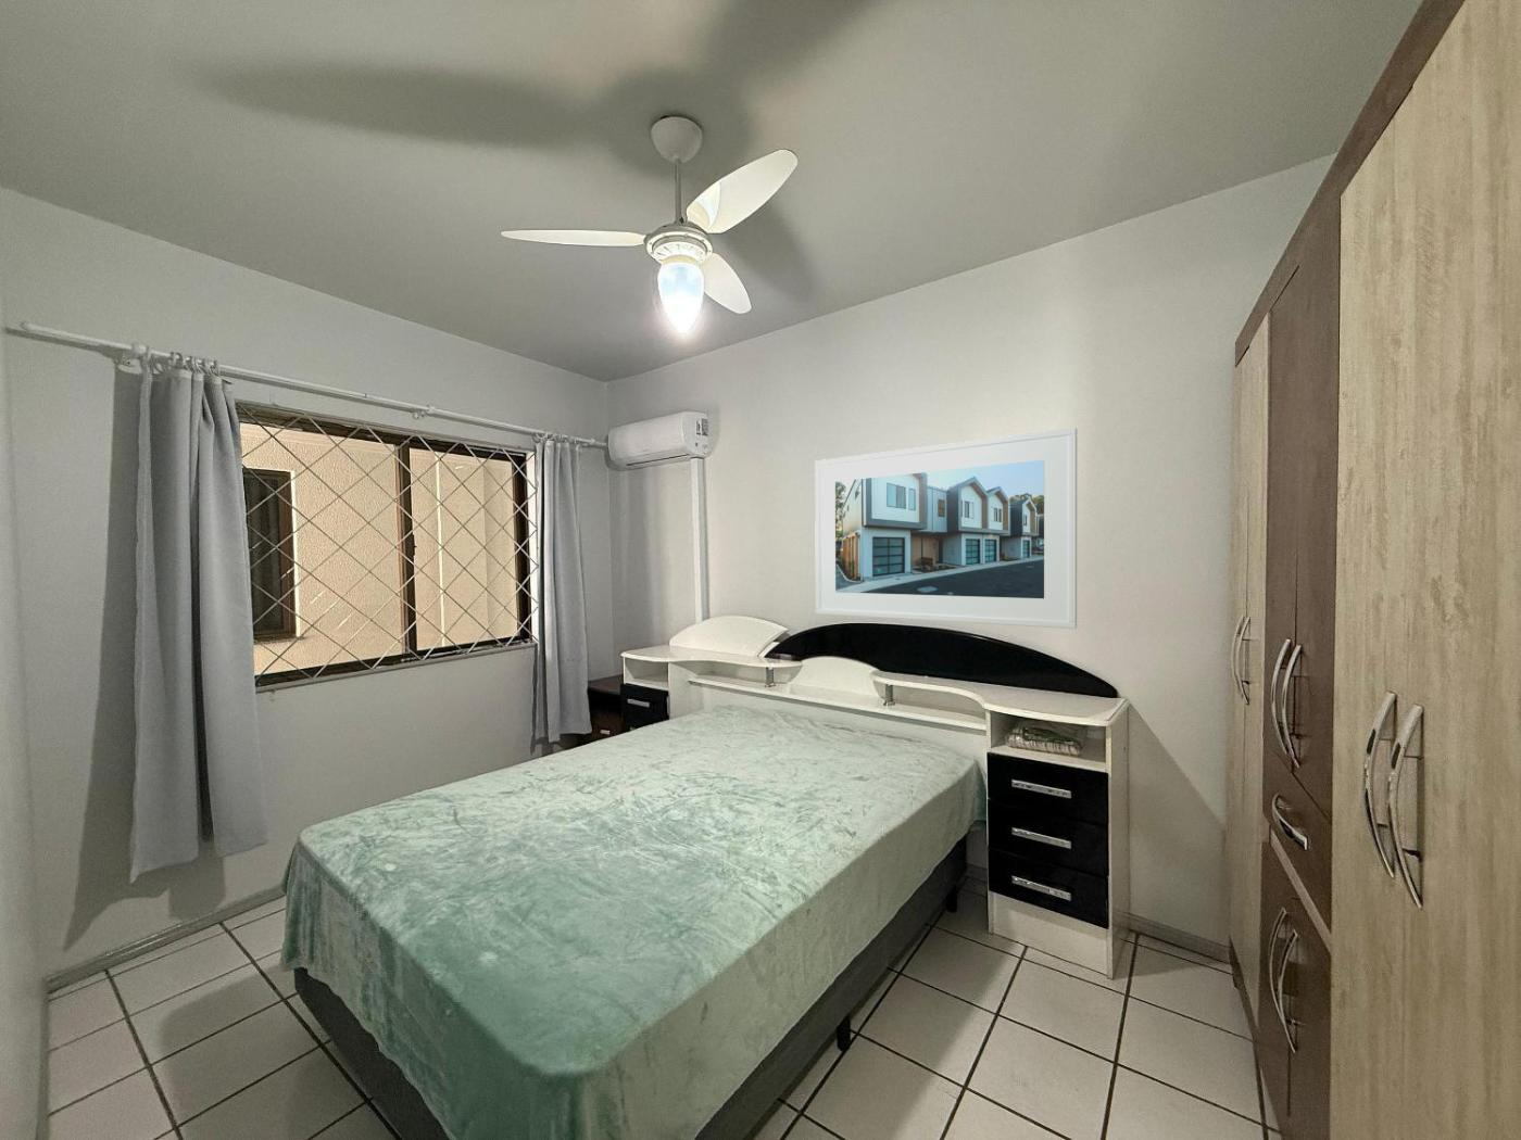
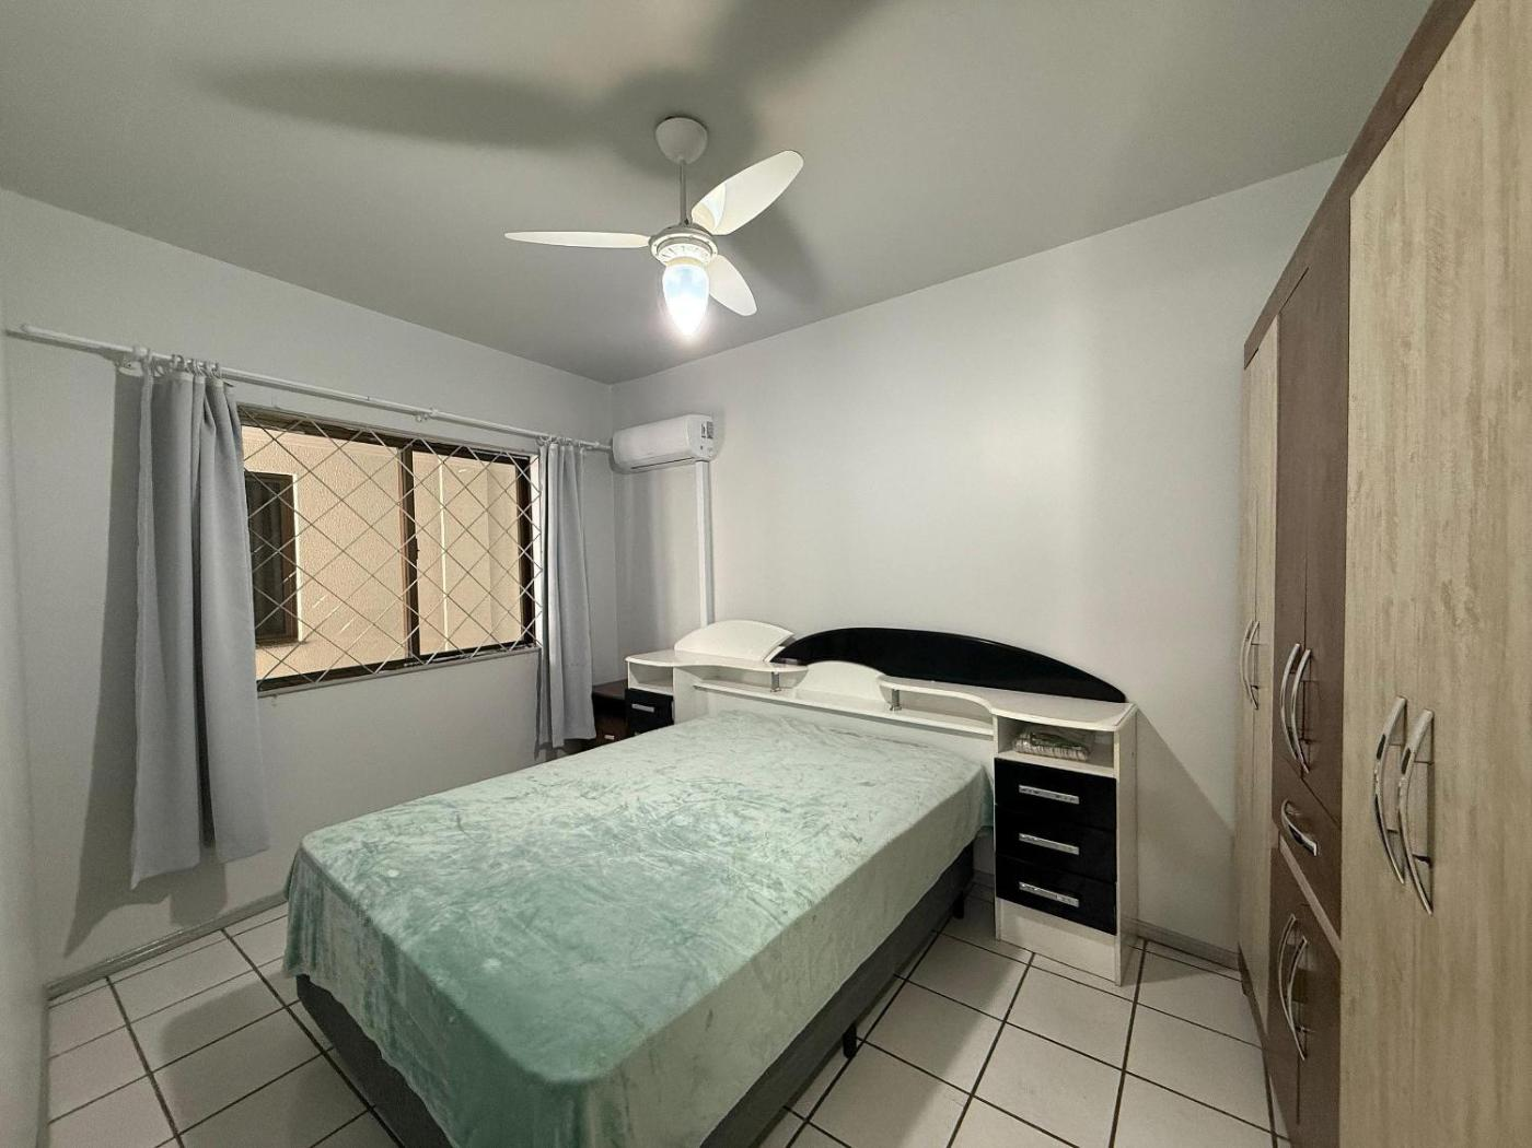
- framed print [813,426,1078,630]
